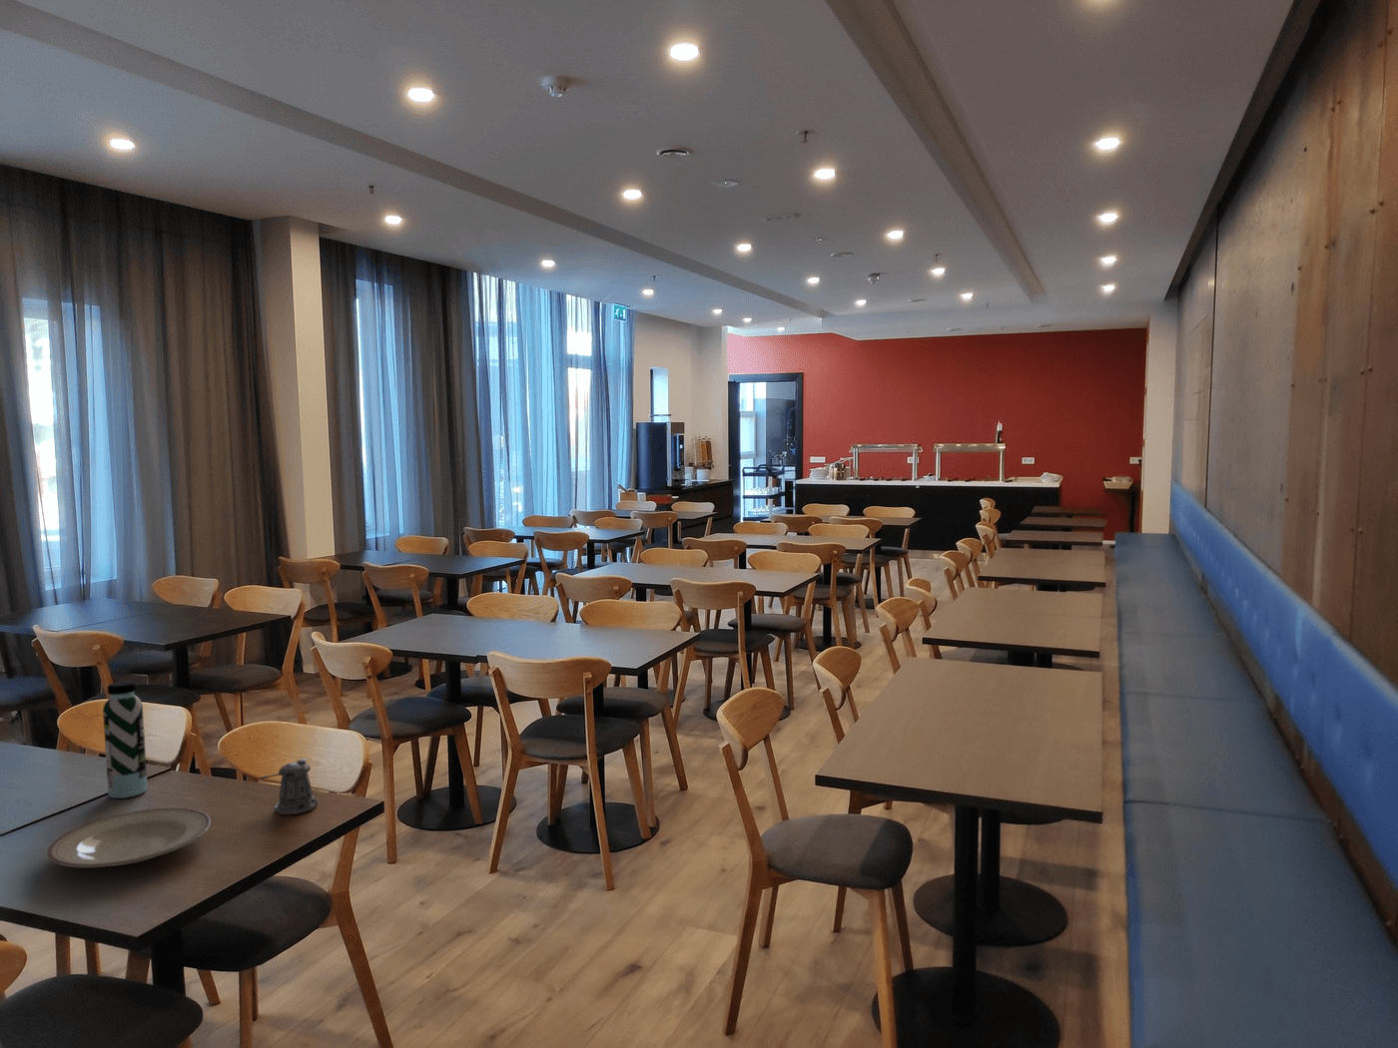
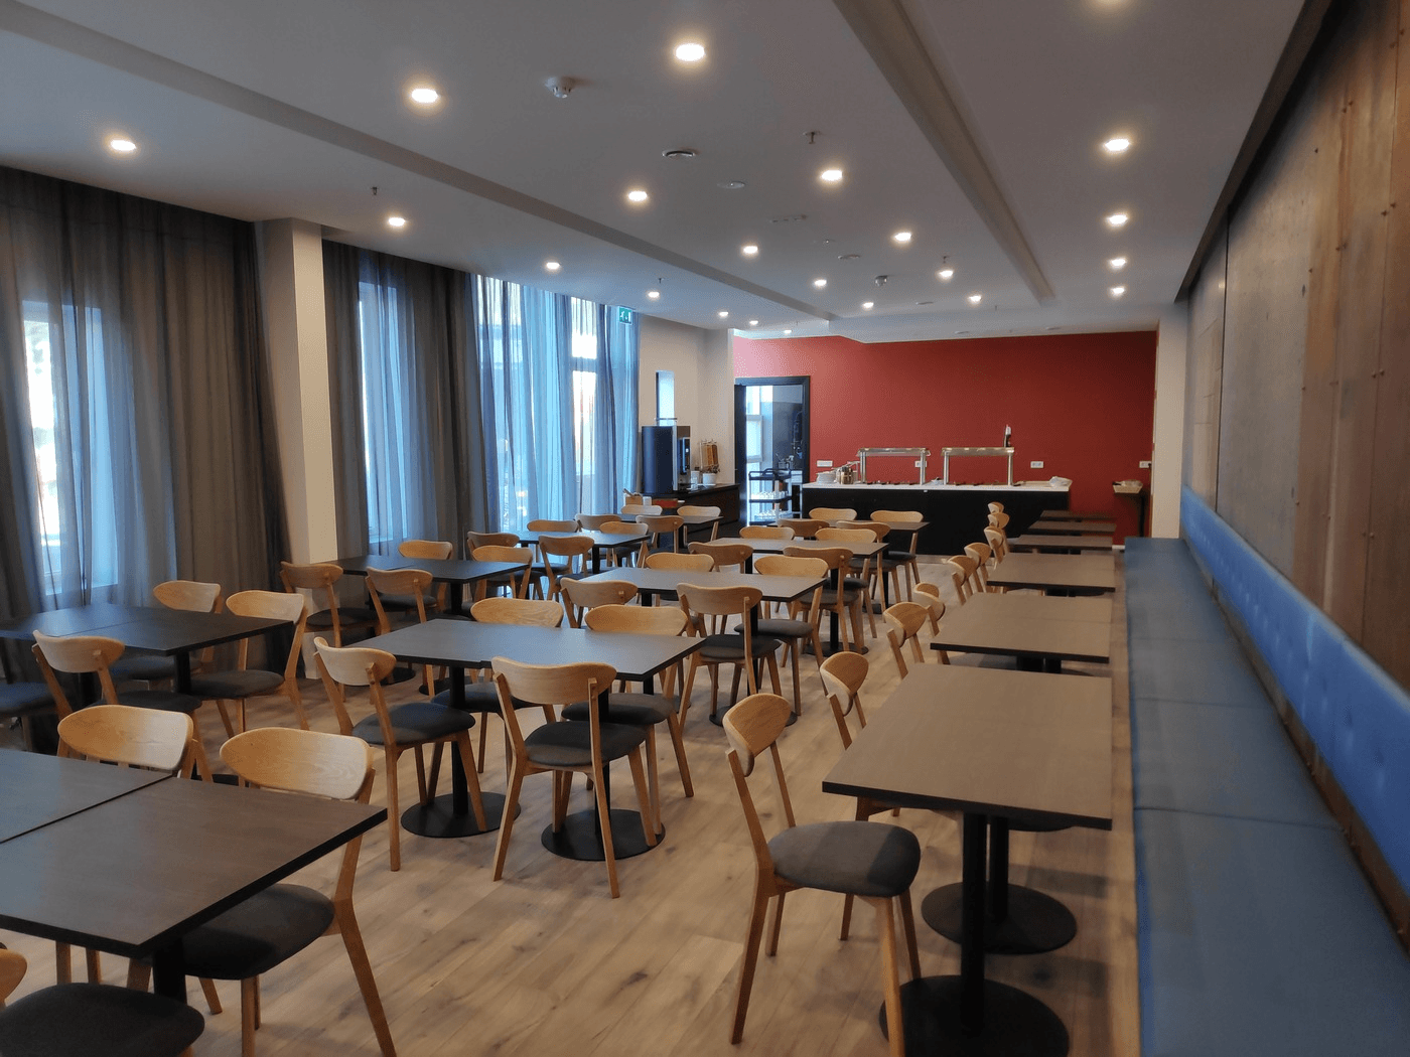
- water bottle [102,679,149,799]
- plate [46,807,211,869]
- pepper shaker [260,757,318,816]
